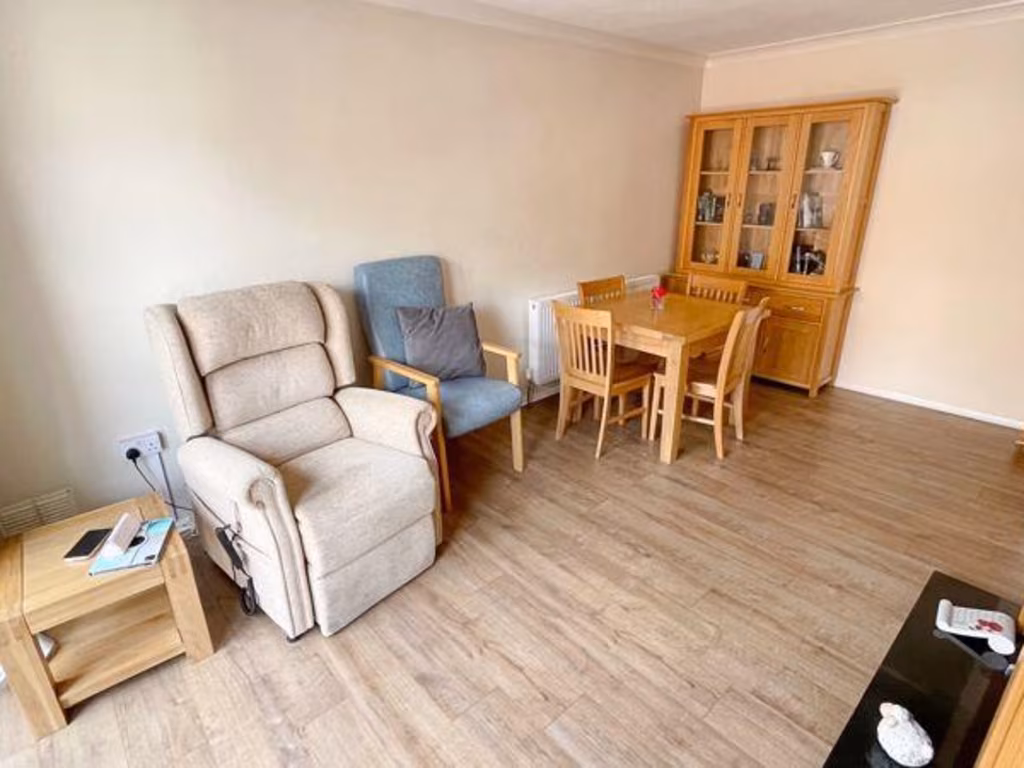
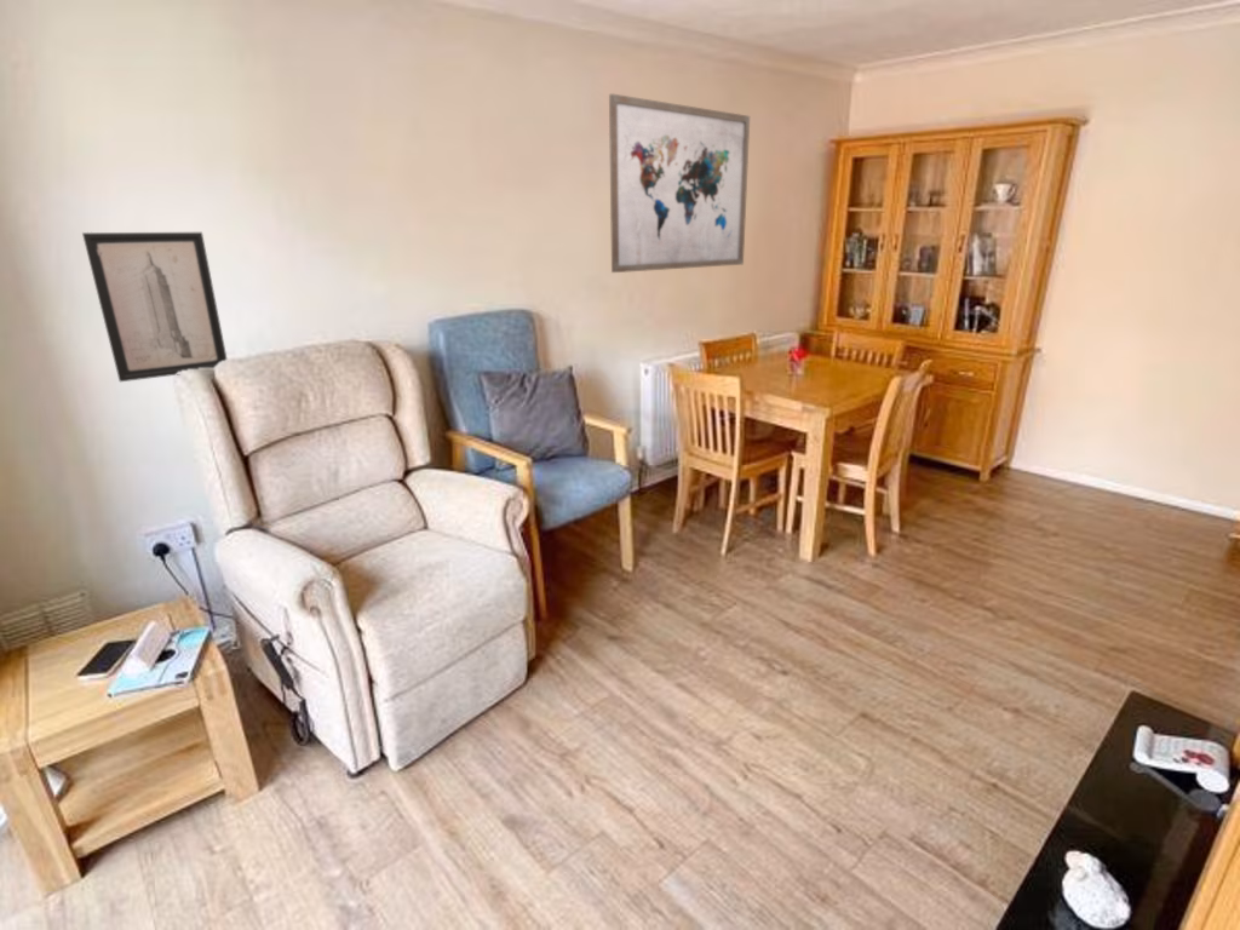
+ wall art [608,92,751,274]
+ wall art [81,231,229,383]
